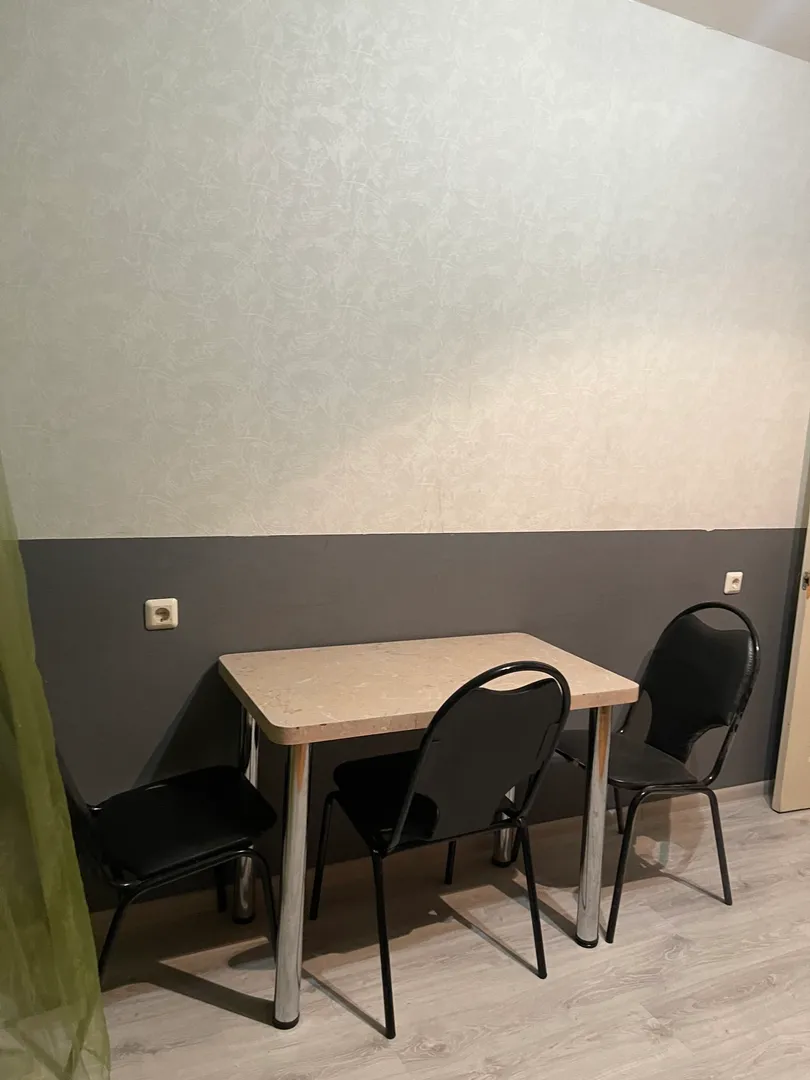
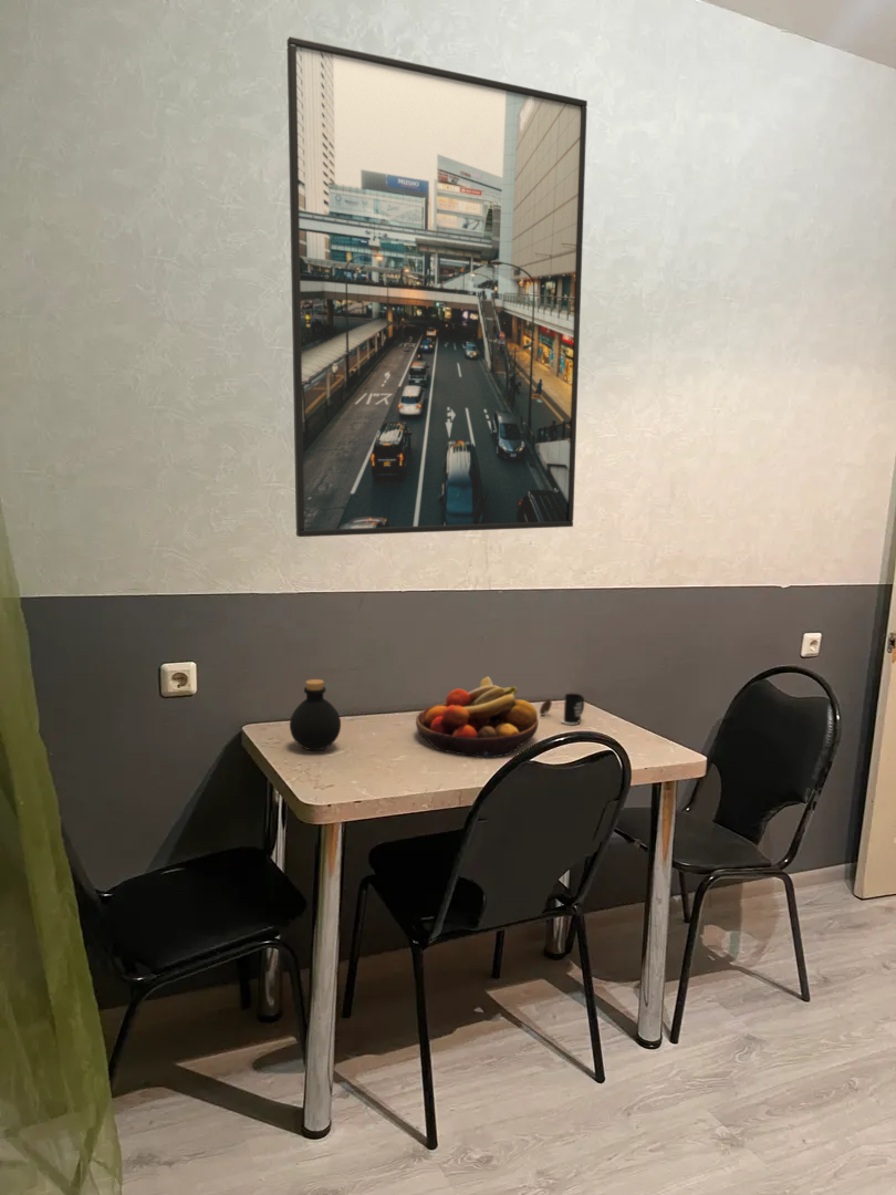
+ bottle [289,678,342,751]
+ fruit bowl [415,675,540,759]
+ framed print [286,35,588,538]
+ mug [539,693,585,726]
